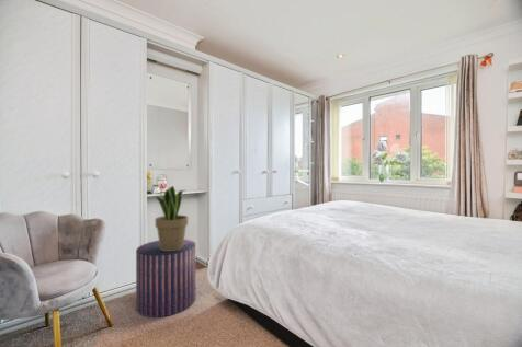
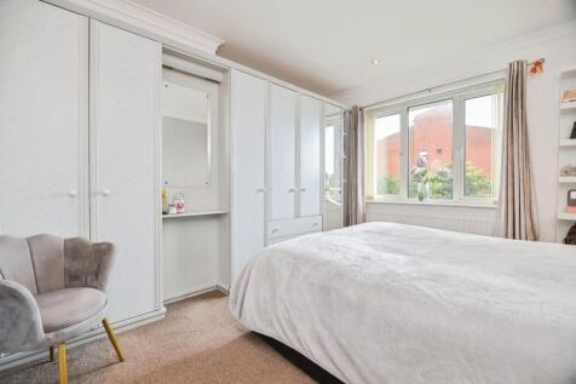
- potted plant [151,185,189,251]
- stool [135,239,196,319]
